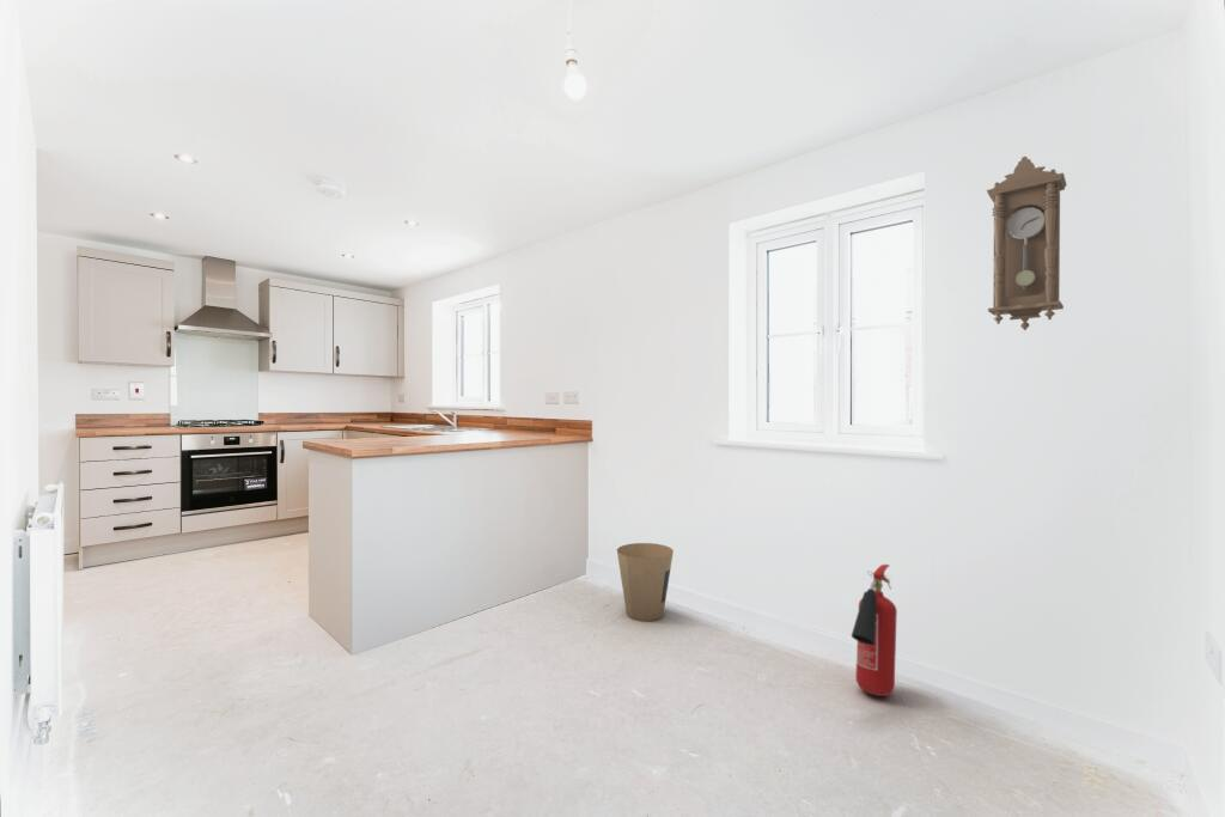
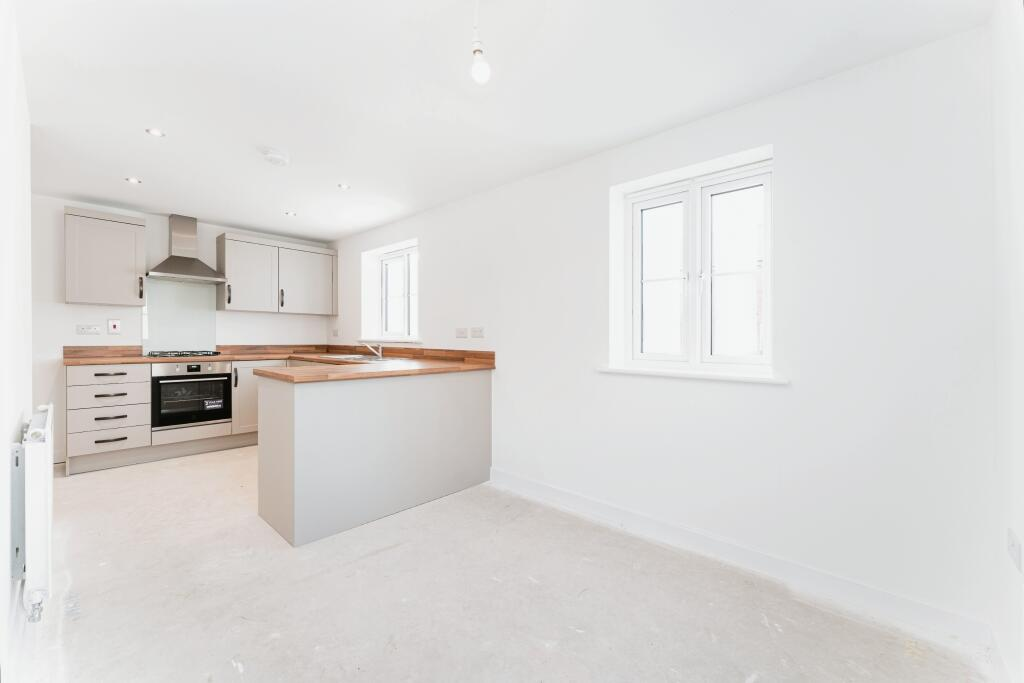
- pendulum clock [986,156,1068,331]
- trash can [616,542,675,622]
- fire extinguisher [851,563,898,697]
